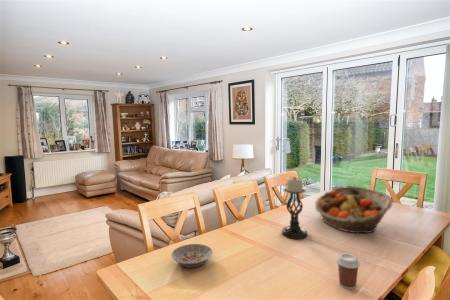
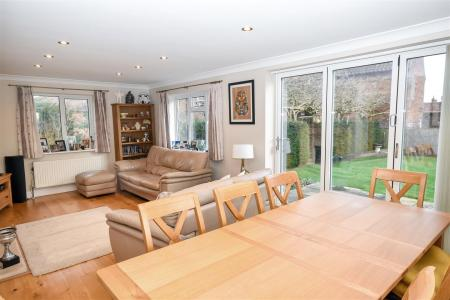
- coffee cup [335,252,361,290]
- bowl [170,243,214,269]
- fruit basket [314,185,393,234]
- candle holder [281,176,308,240]
